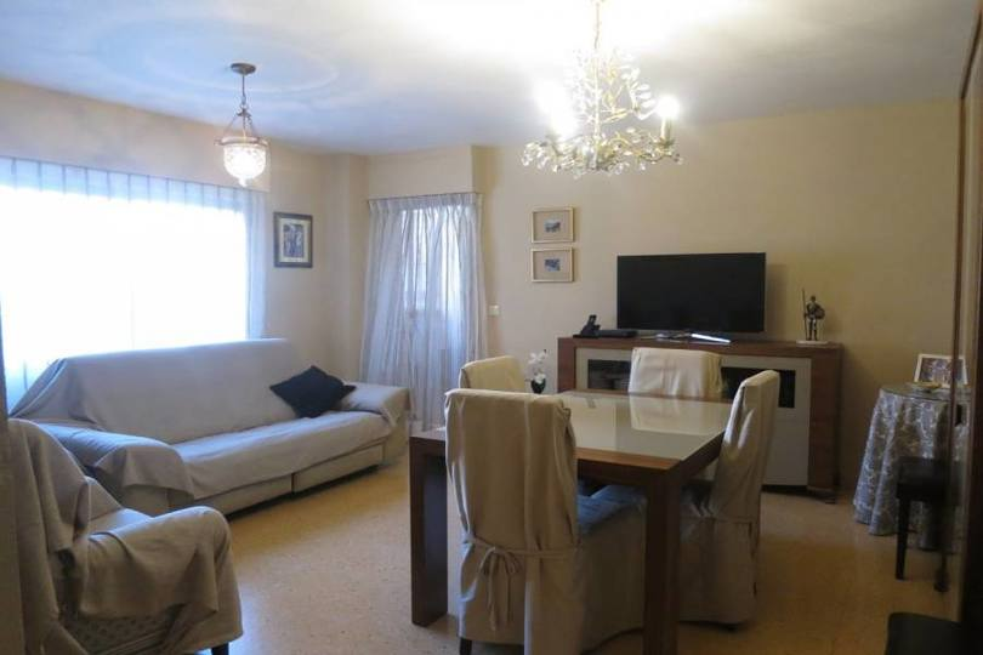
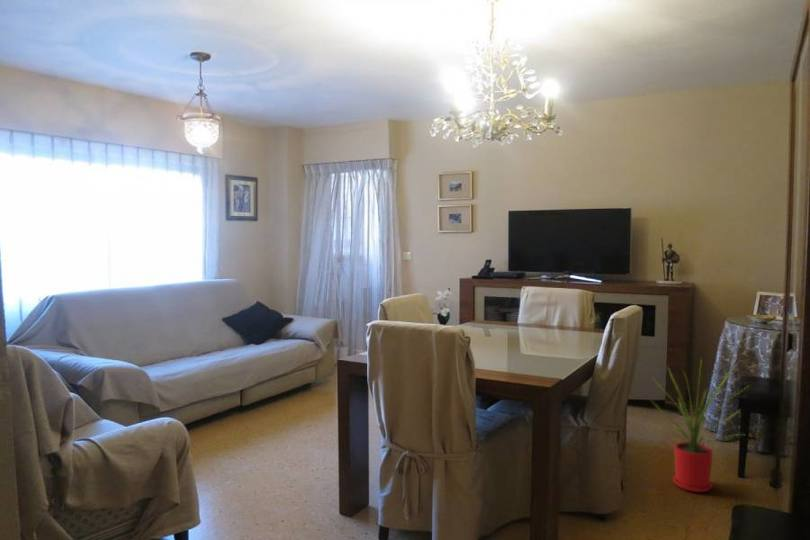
+ house plant [645,358,752,493]
